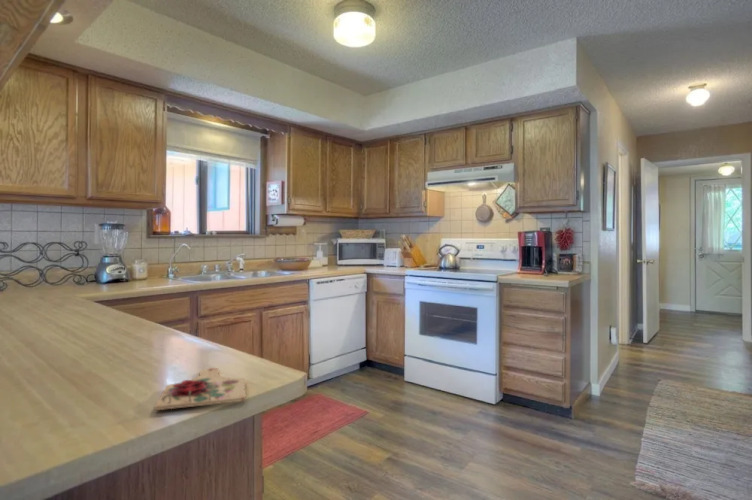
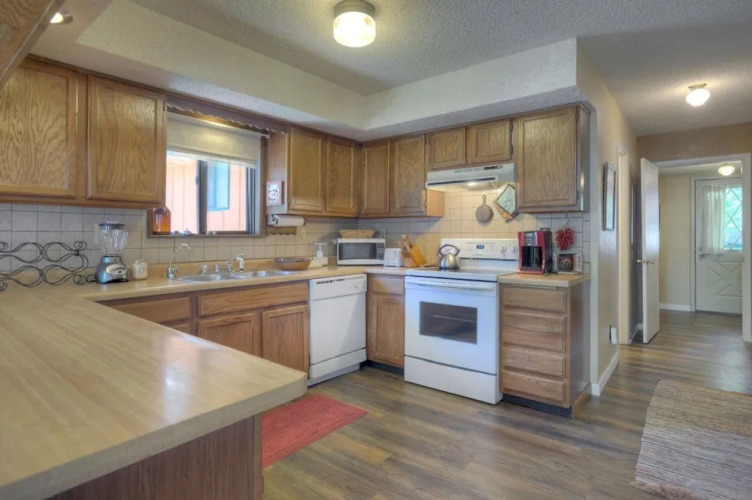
- cutting board [154,367,247,411]
